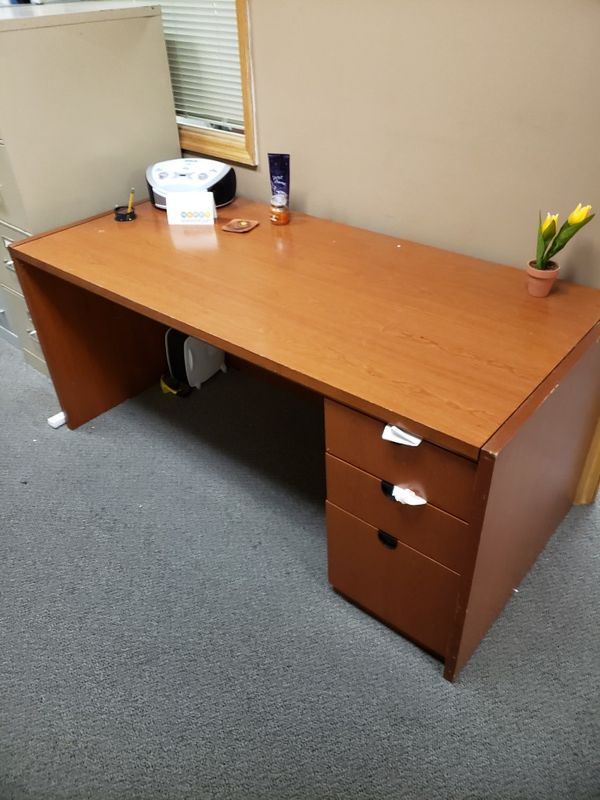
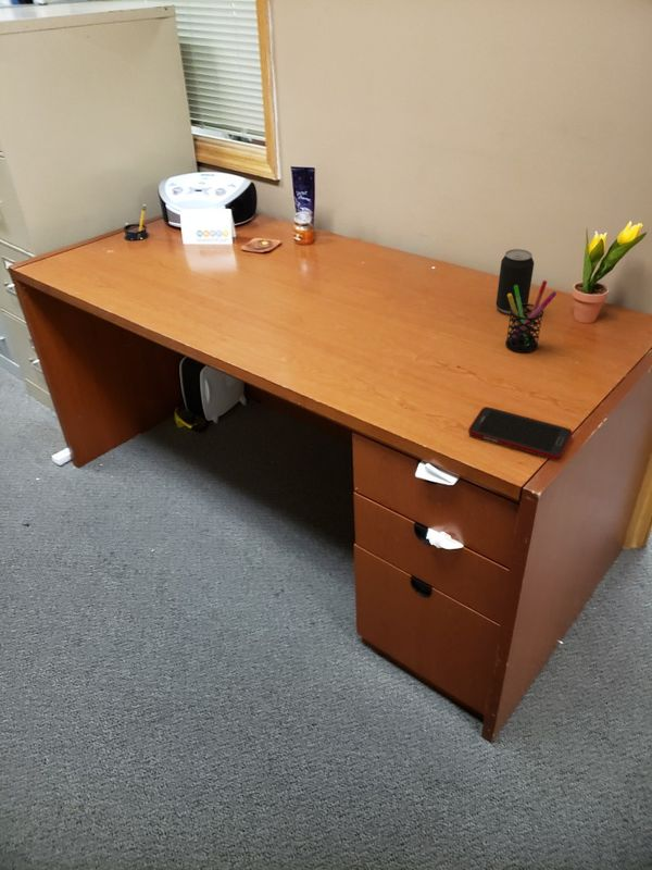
+ beverage can [496,248,535,315]
+ pen holder [504,279,557,353]
+ cell phone [467,406,574,461]
